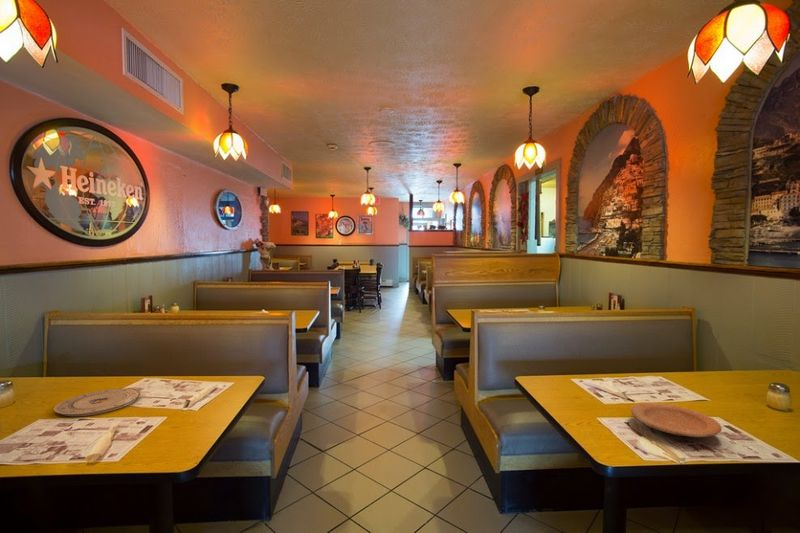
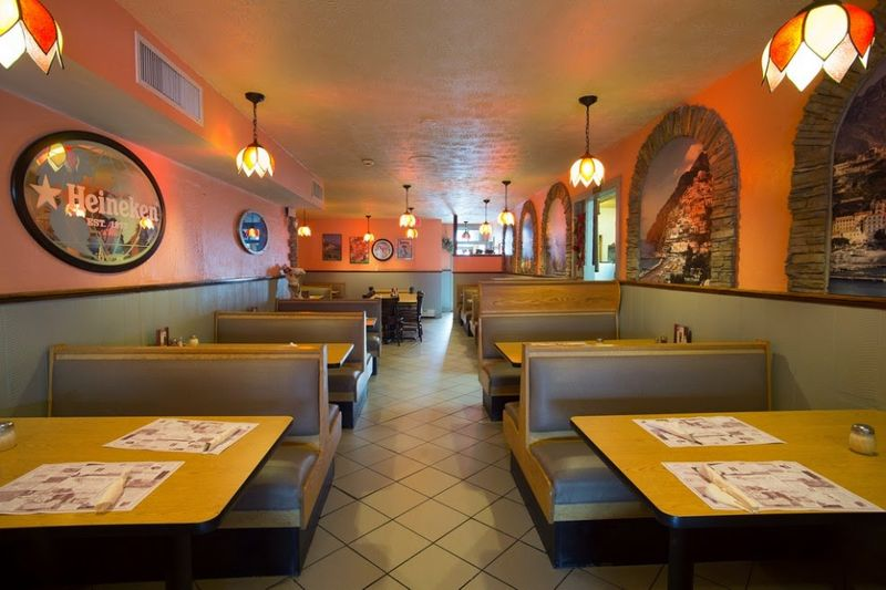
- plate [630,402,723,438]
- plate [53,388,141,417]
